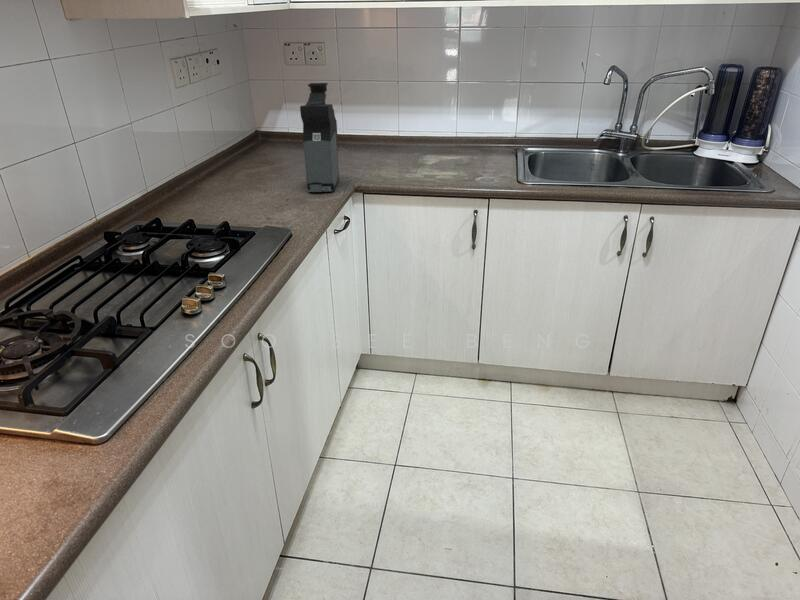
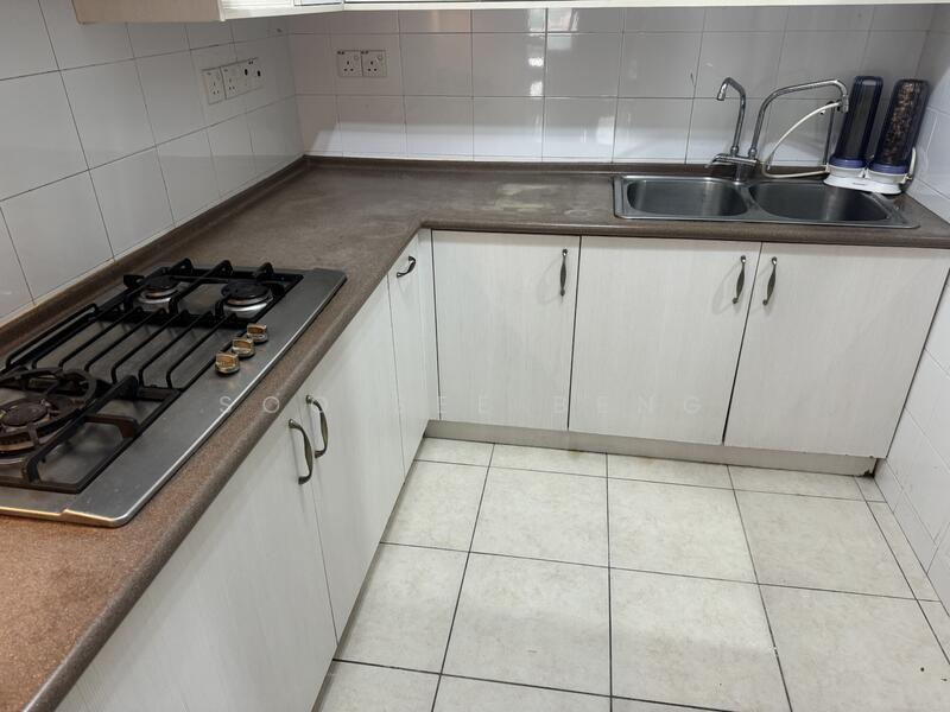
- coffee maker [299,82,340,193]
